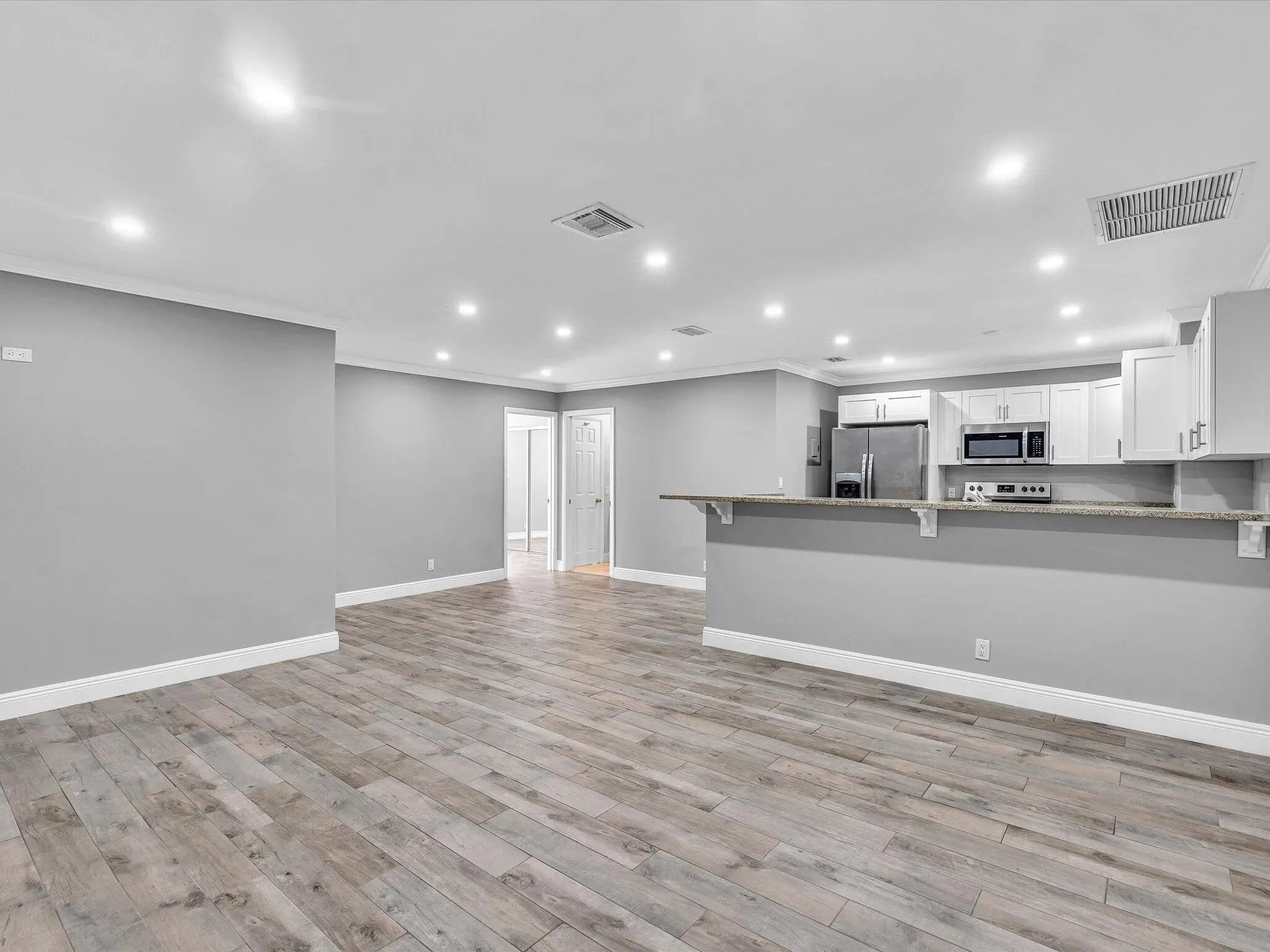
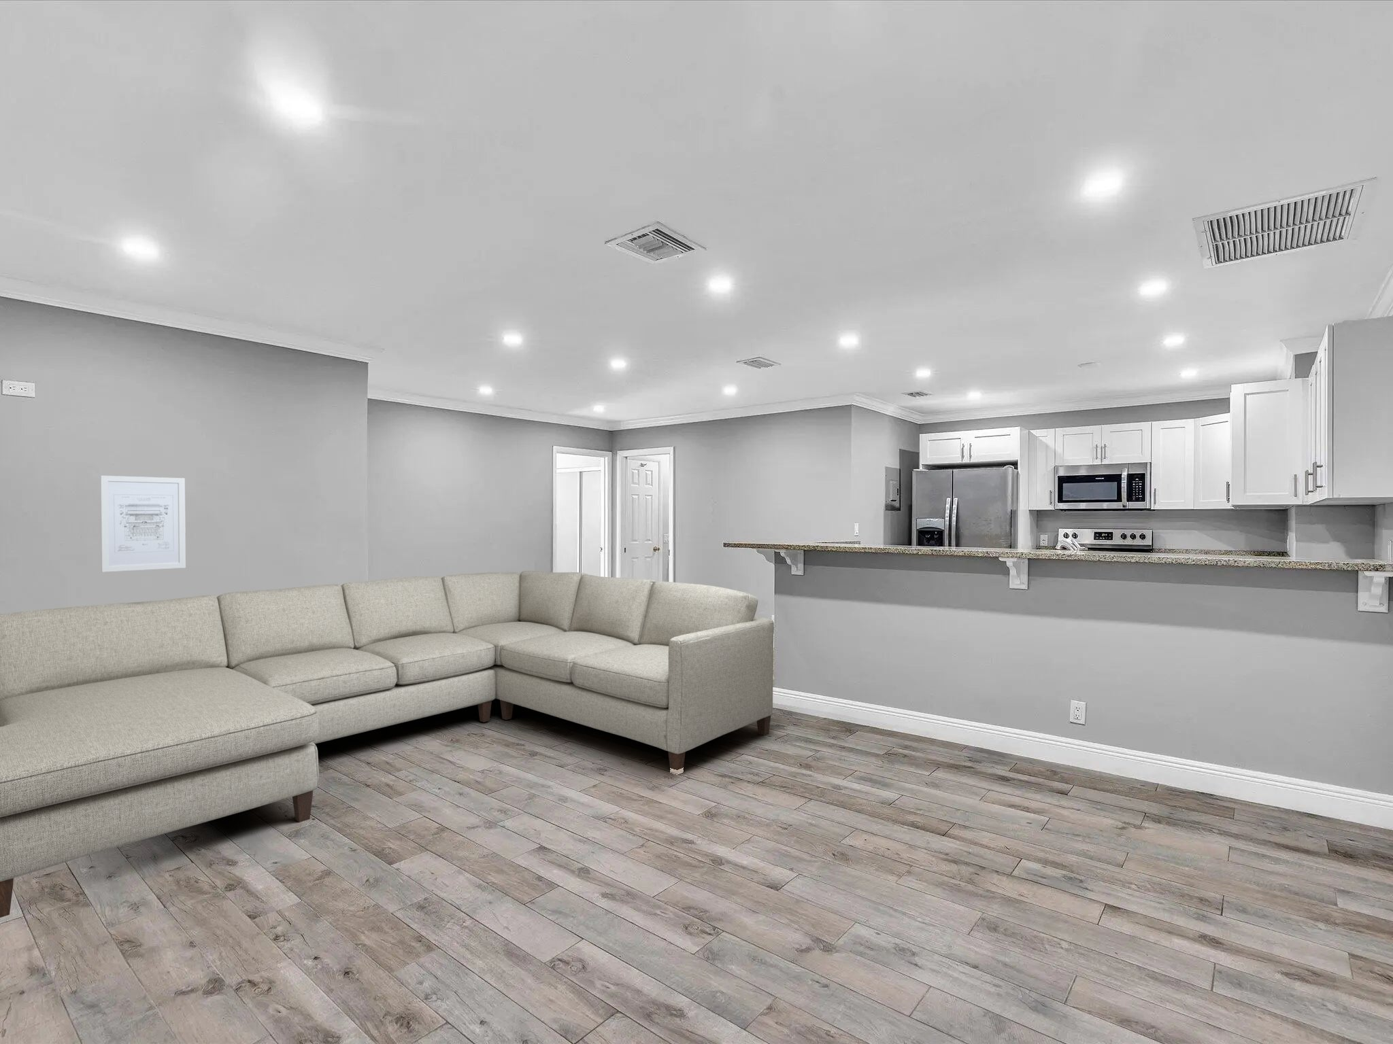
+ sofa [0,570,774,918]
+ wall art [100,475,186,572]
